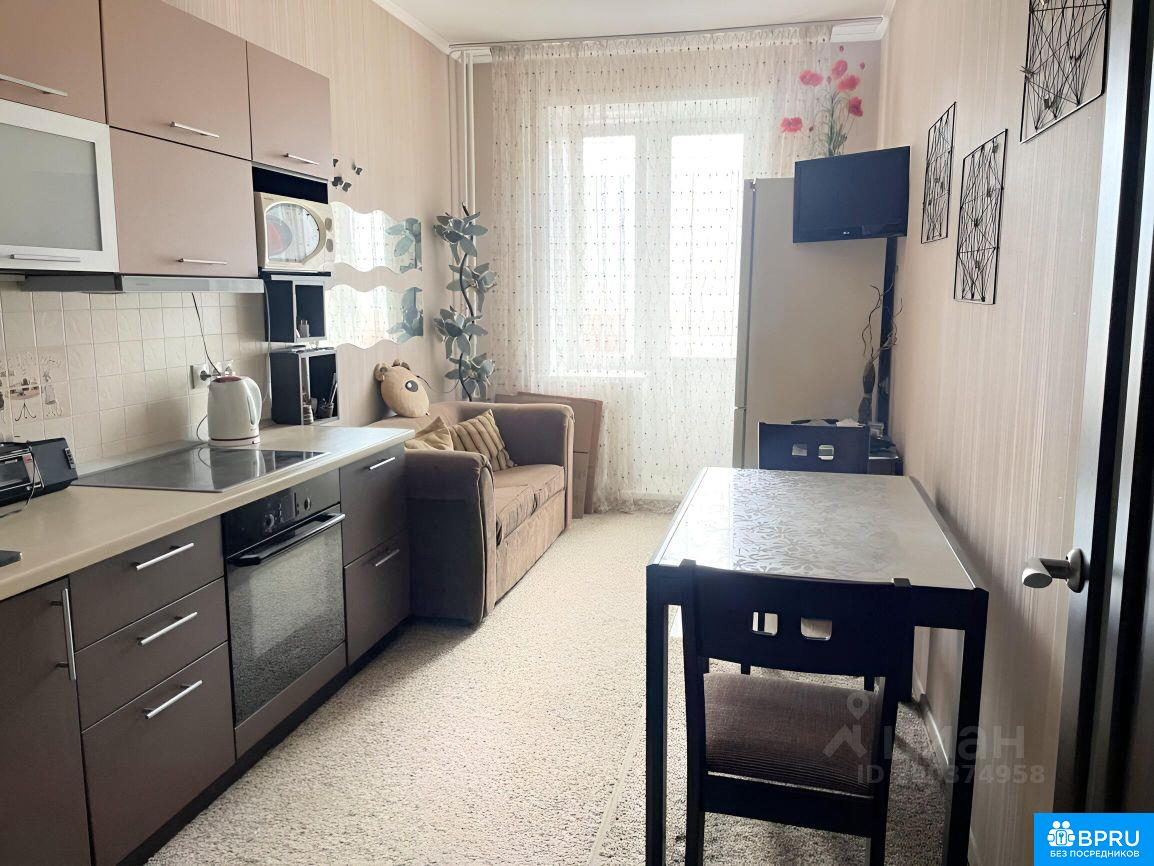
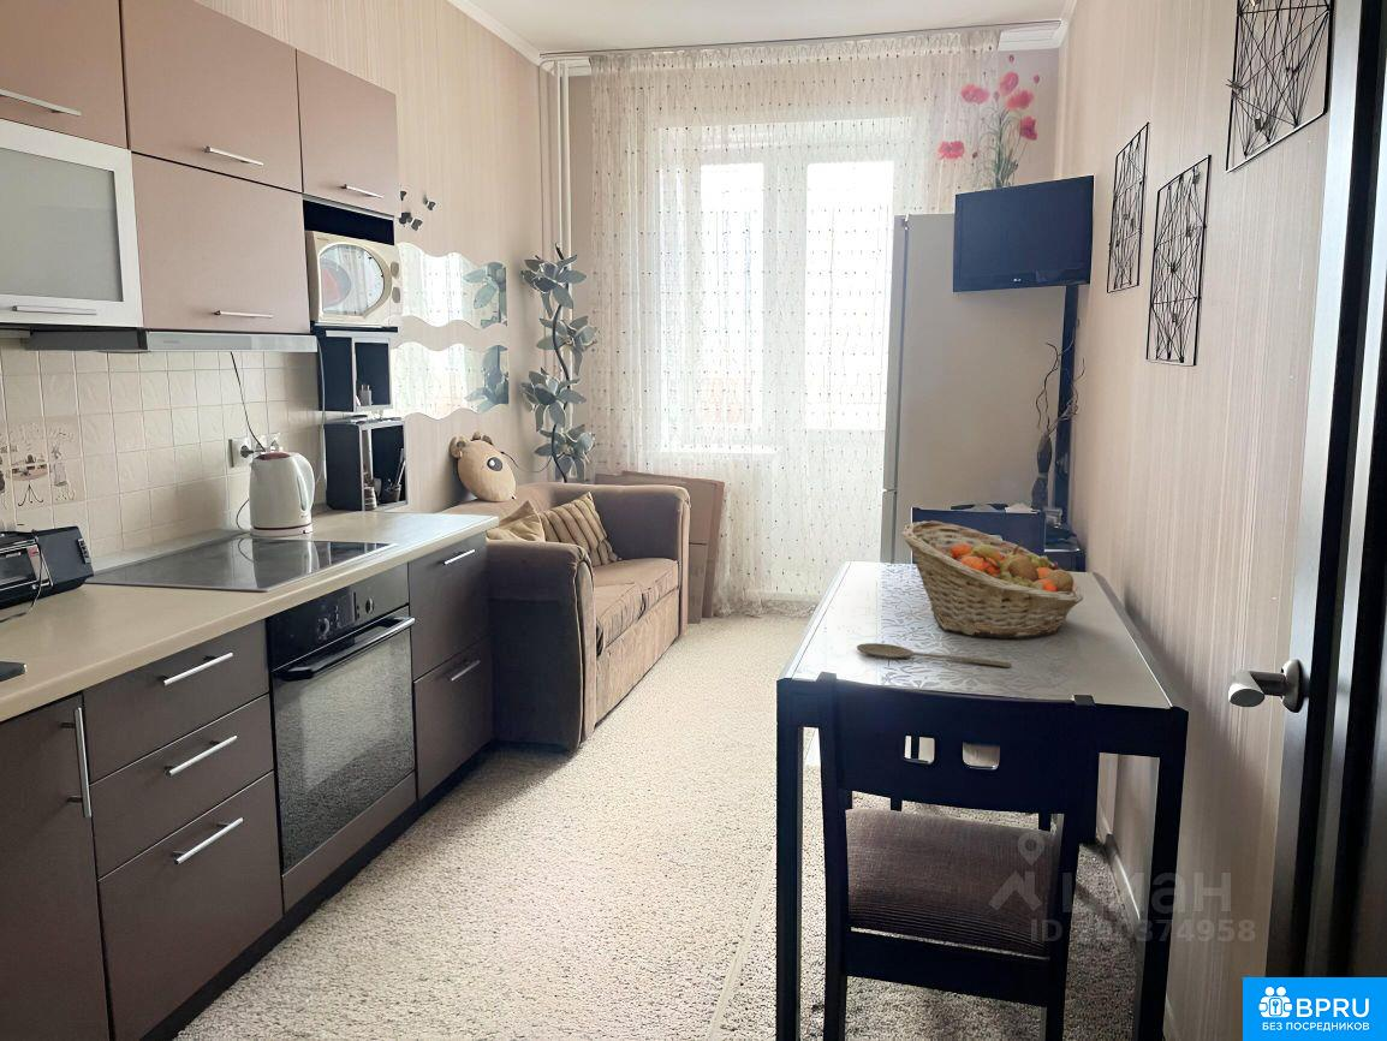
+ wooden spoon [856,642,1013,668]
+ fruit basket [901,519,1084,640]
